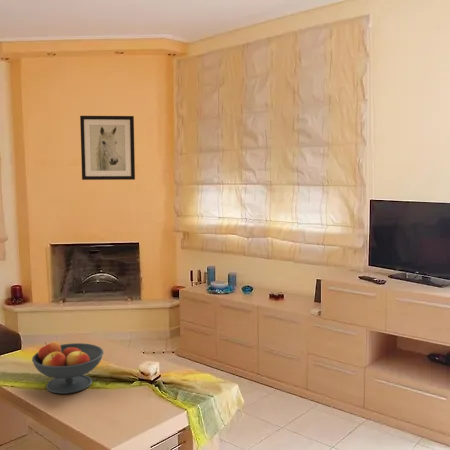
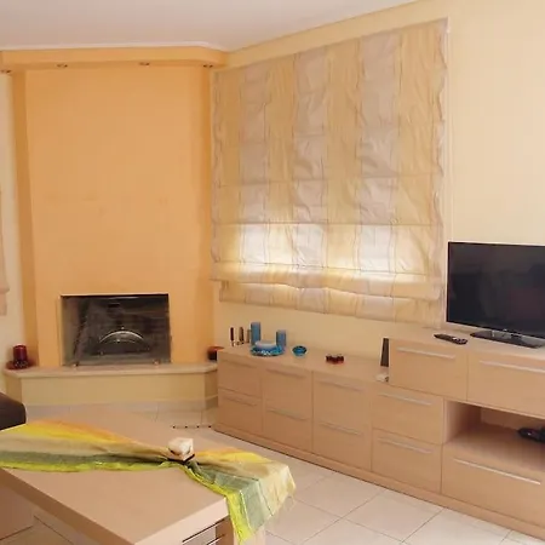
- fruit bowl [31,341,105,395]
- wall art [79,115,136,181]
